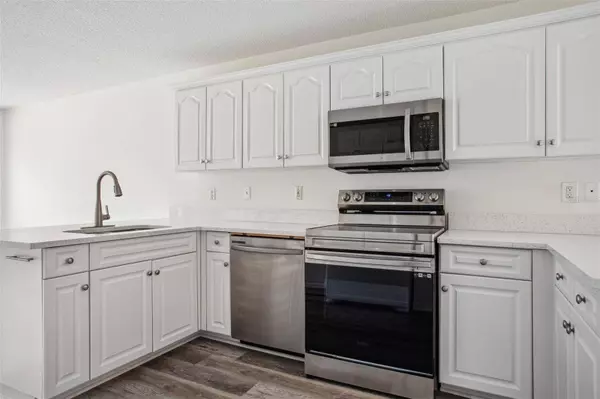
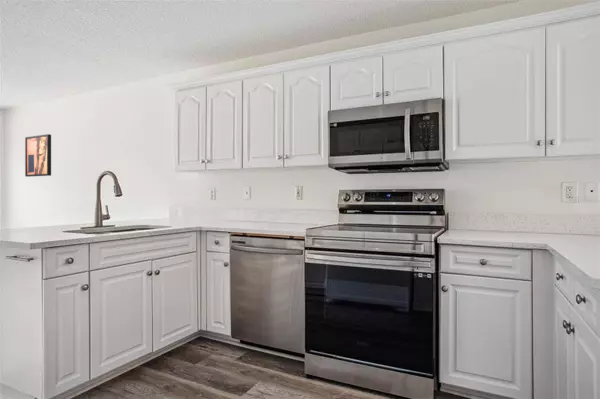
+ wall art [24,133,52,178]
